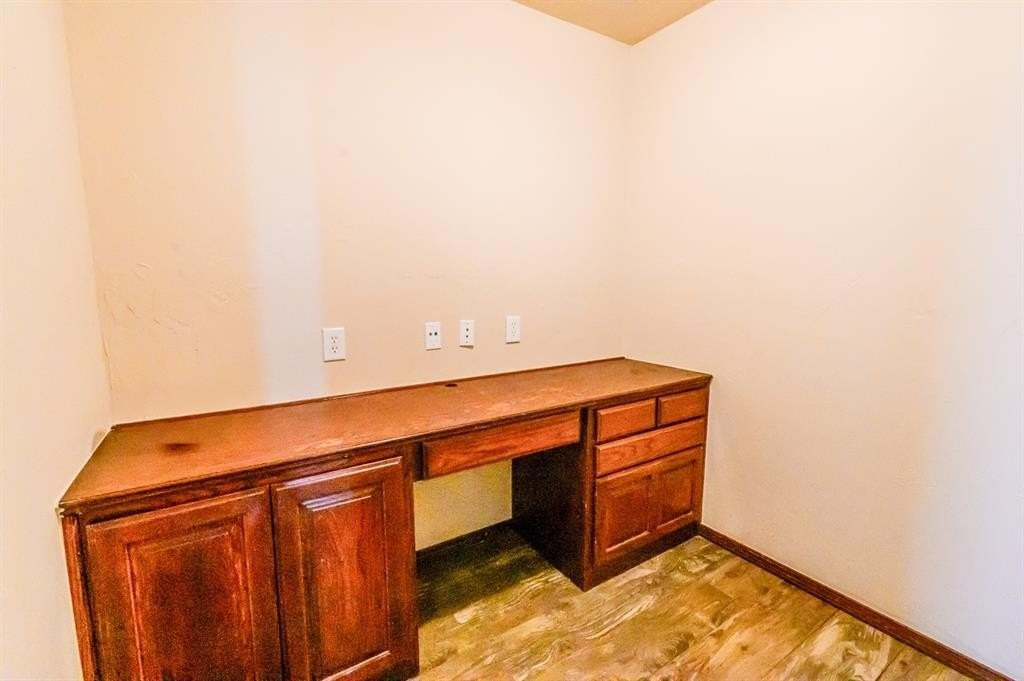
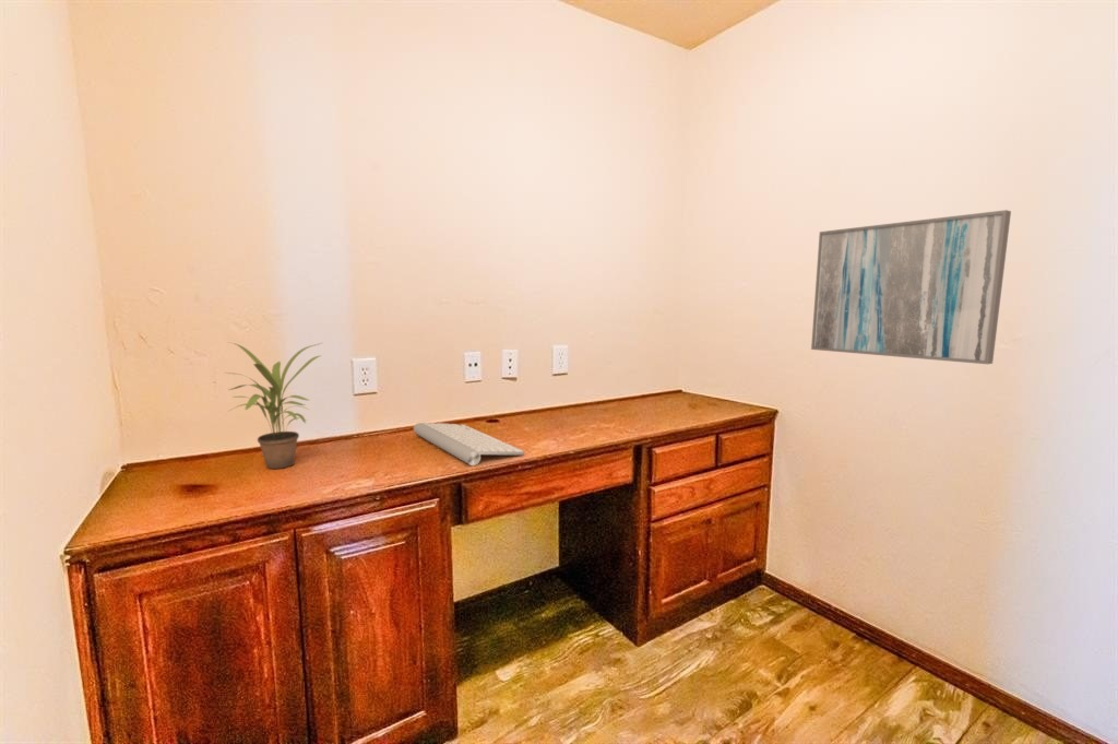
+ wall art [810,209,1012,365]
+ computer keyboard [413,422,525,467]
+ potted plant [225,341,323,470]
